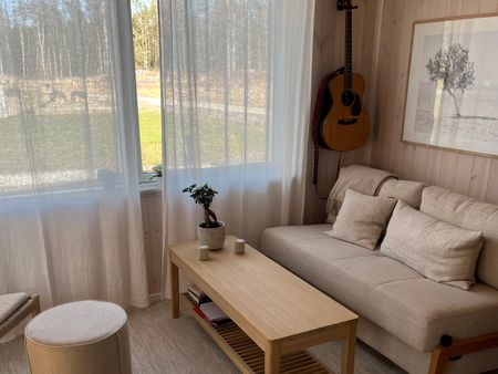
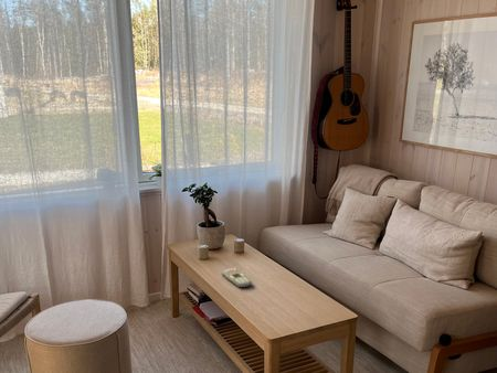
+ remote control [221,267,253,288]
